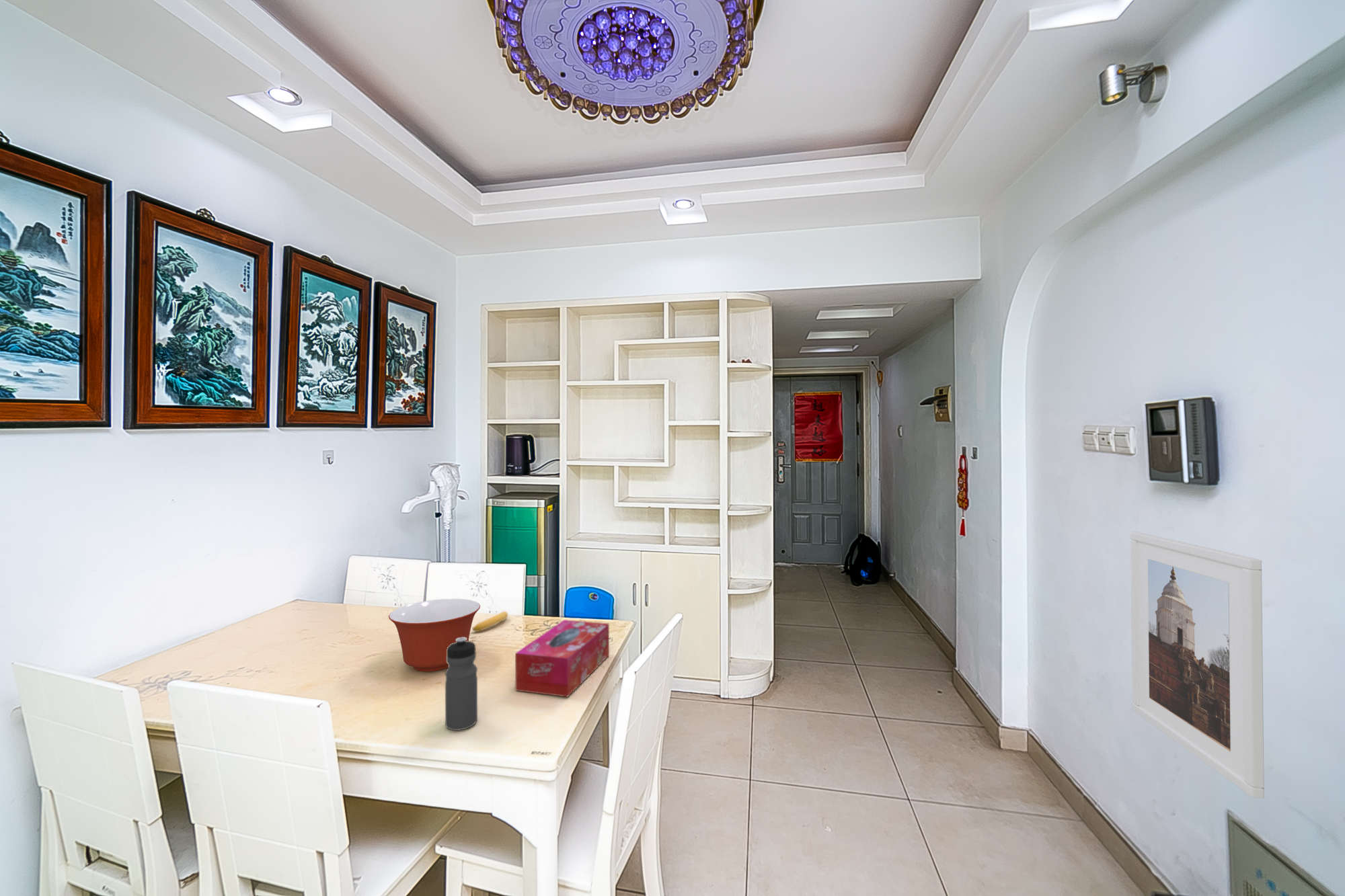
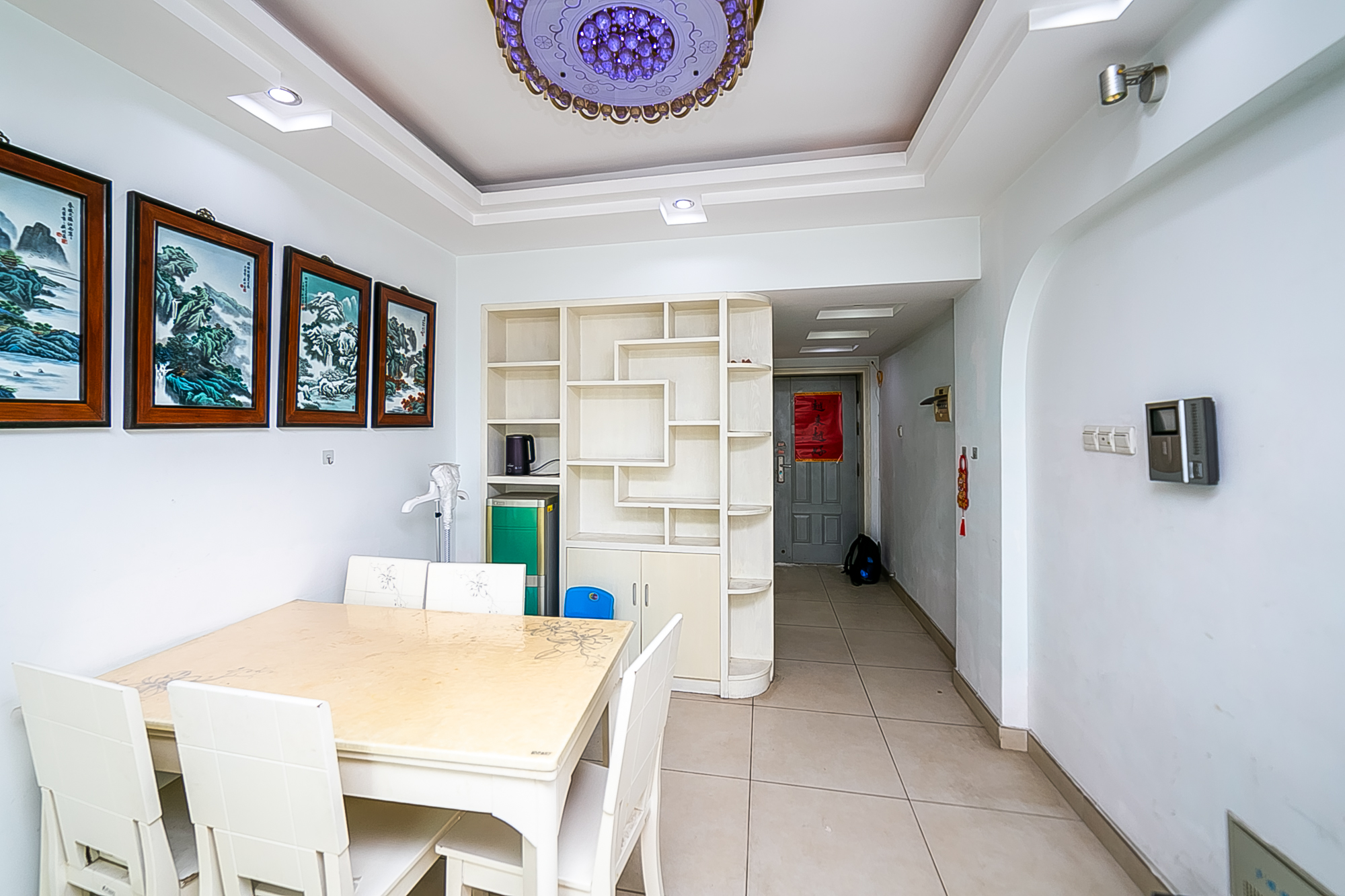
- mixing bowl [388,598,481,672]
- tissue box [514,619,610,698]
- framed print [1130,531,1265,799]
- water bottle [445,637,478,731]
- banana [472,610,508,633]
